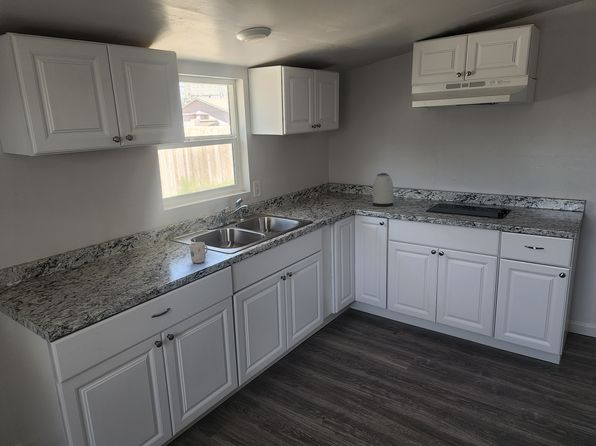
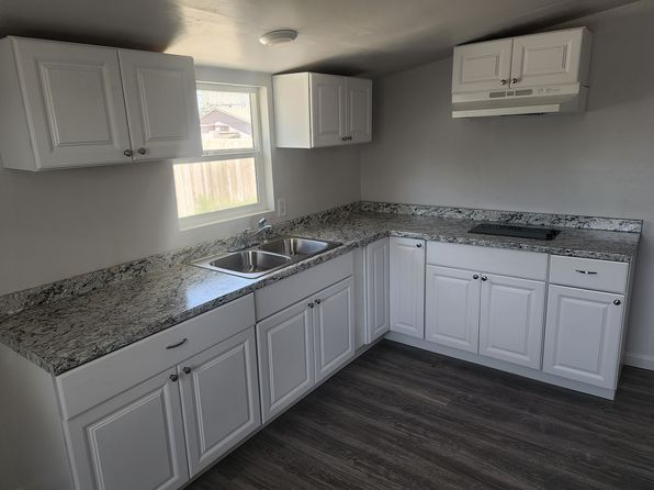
- mug [189,240,209,264]
- kettle [372,172,394,207]
